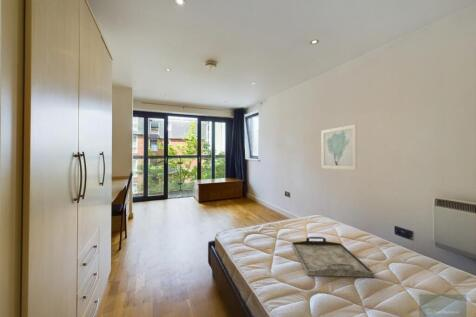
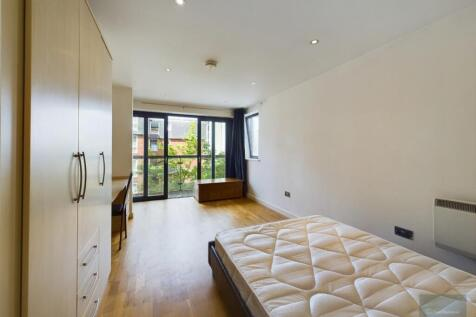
- serving tray [291,236,375,278]
- wall art [320,123,358,171]
